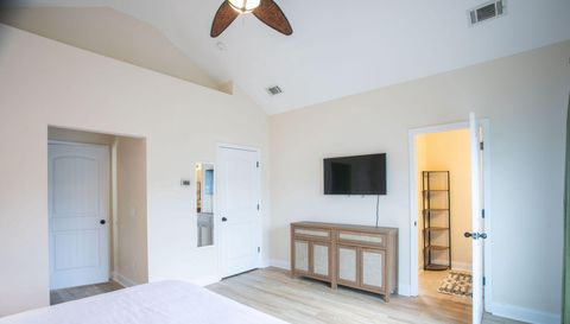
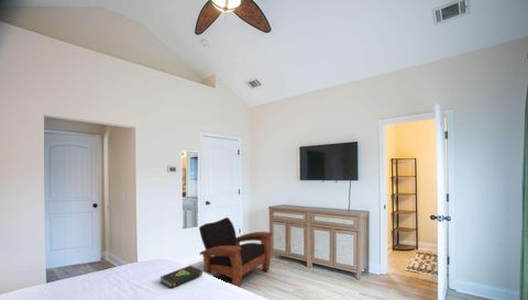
+ book [160,264,204,289]
+ armchair [198,216,273,288]
